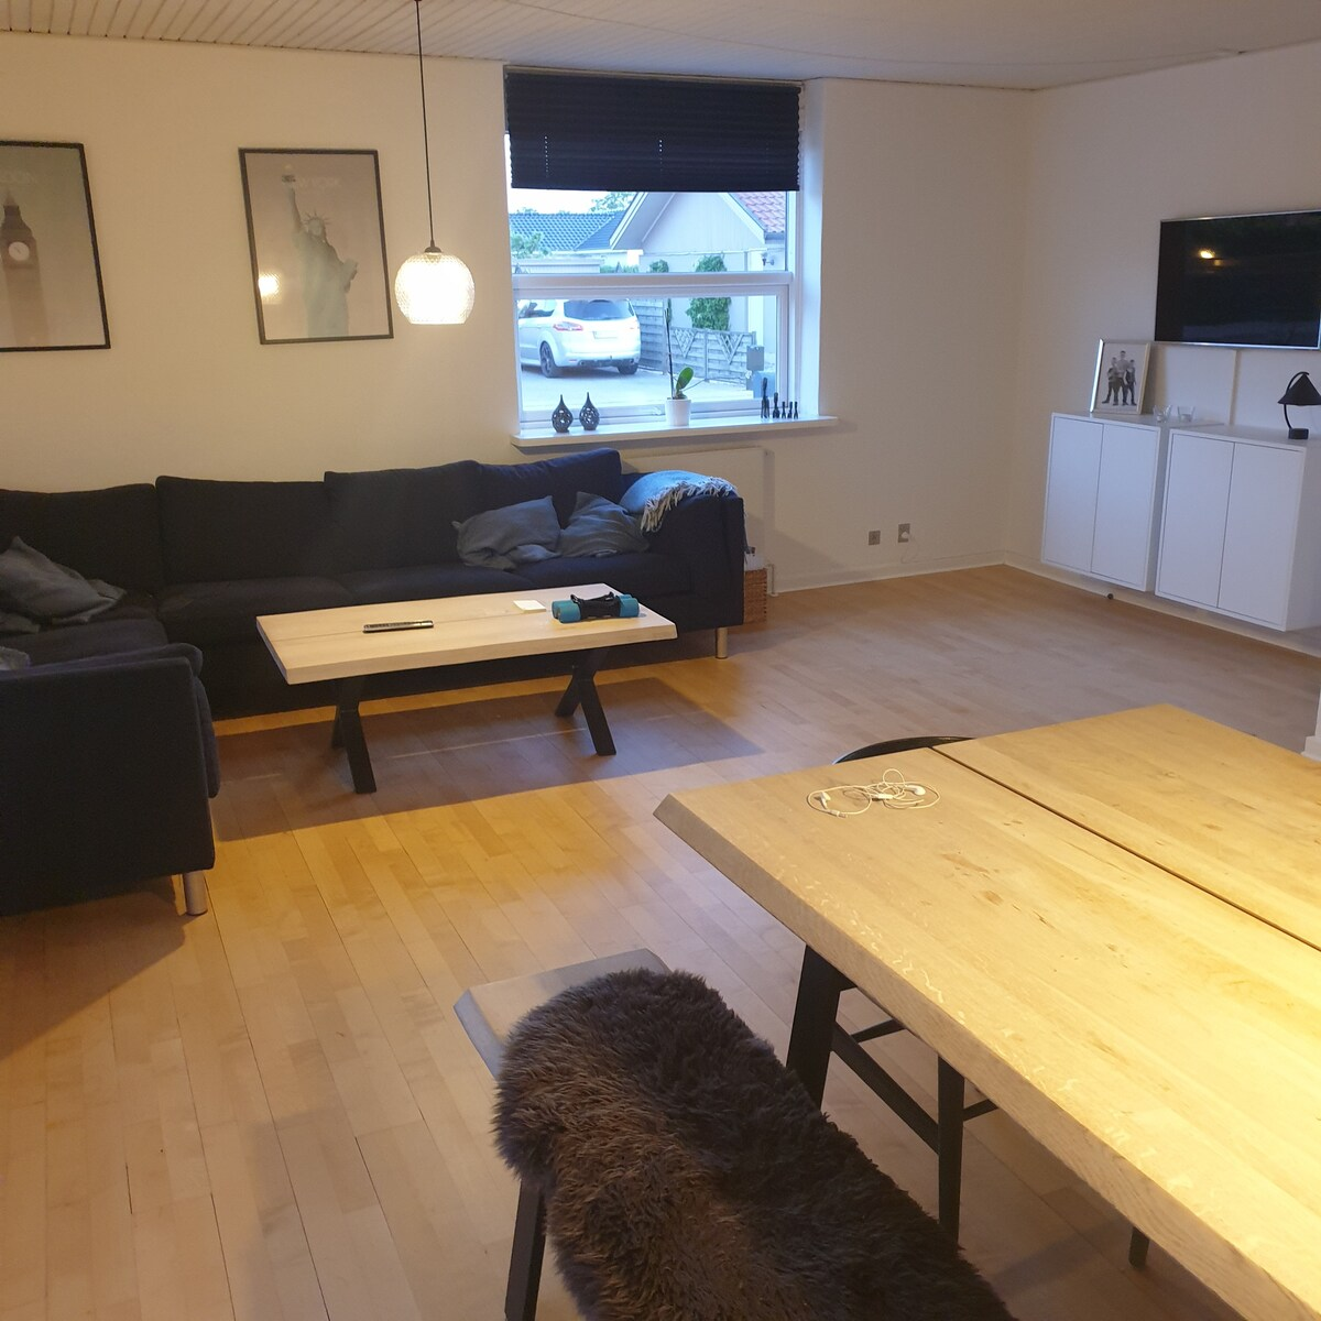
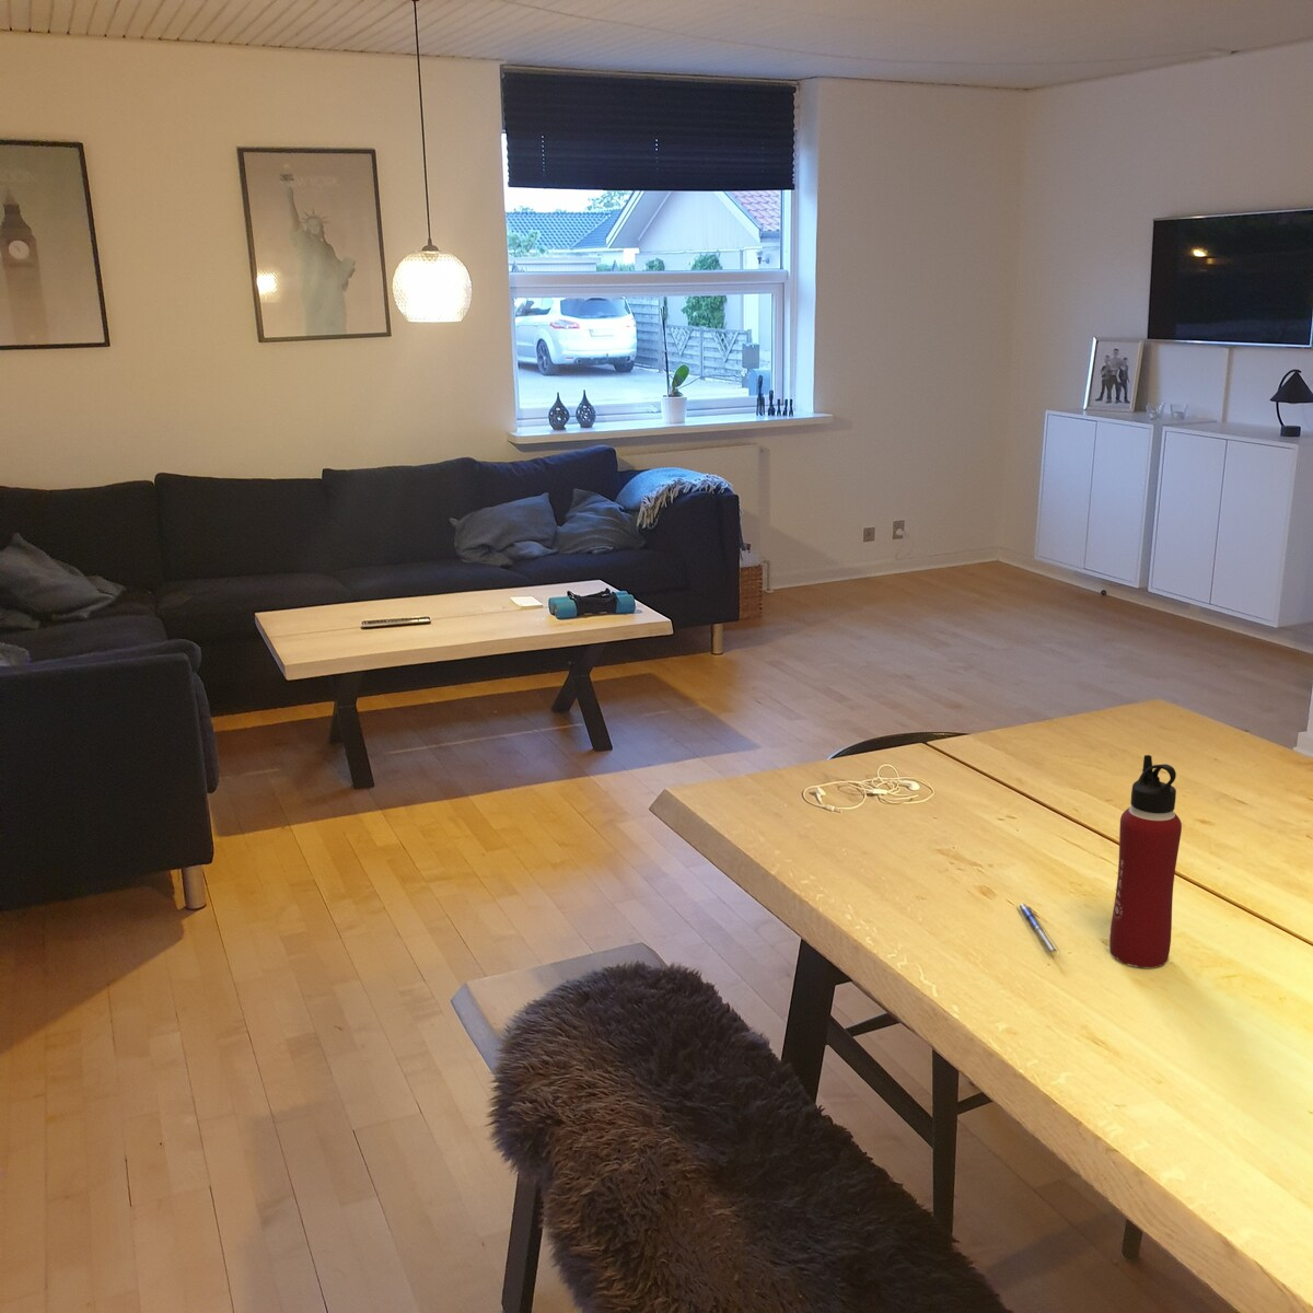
+ water bottle [1109,754,1183,969]
+ pen [1015,903,1062,955]
